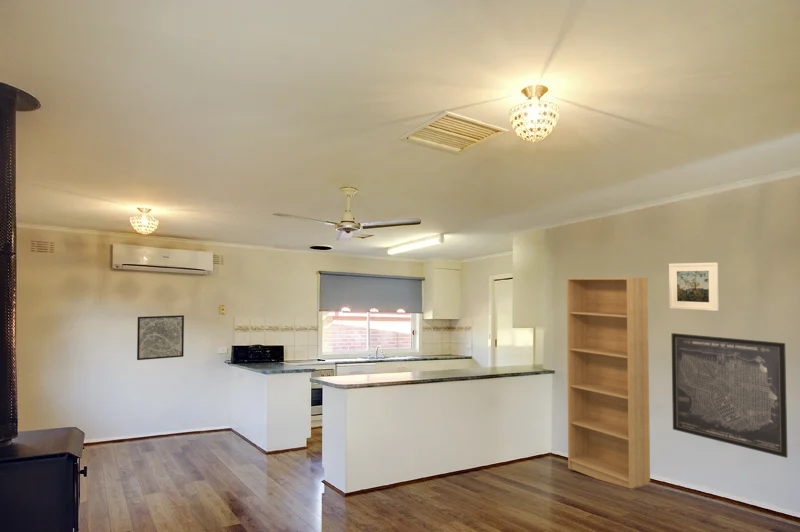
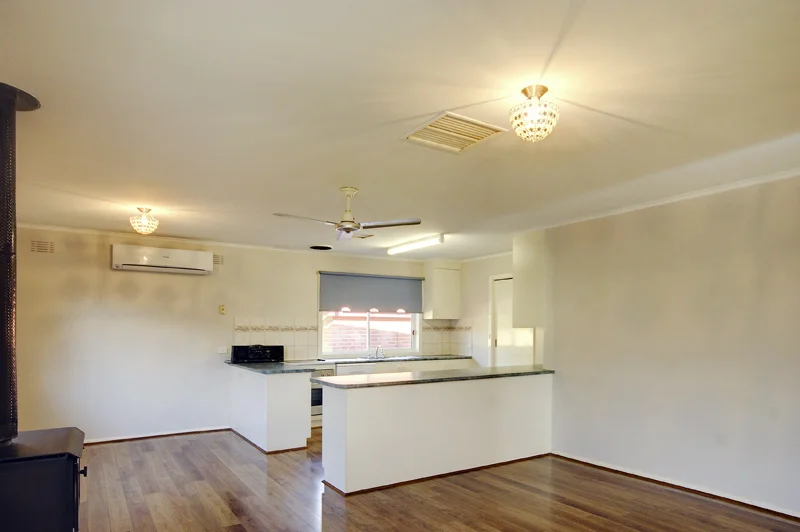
- bookshelf [566,277,651,489]
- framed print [668,261,720,312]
- wall art [671,332,789,459]
- wall art [136,314,185,361]
